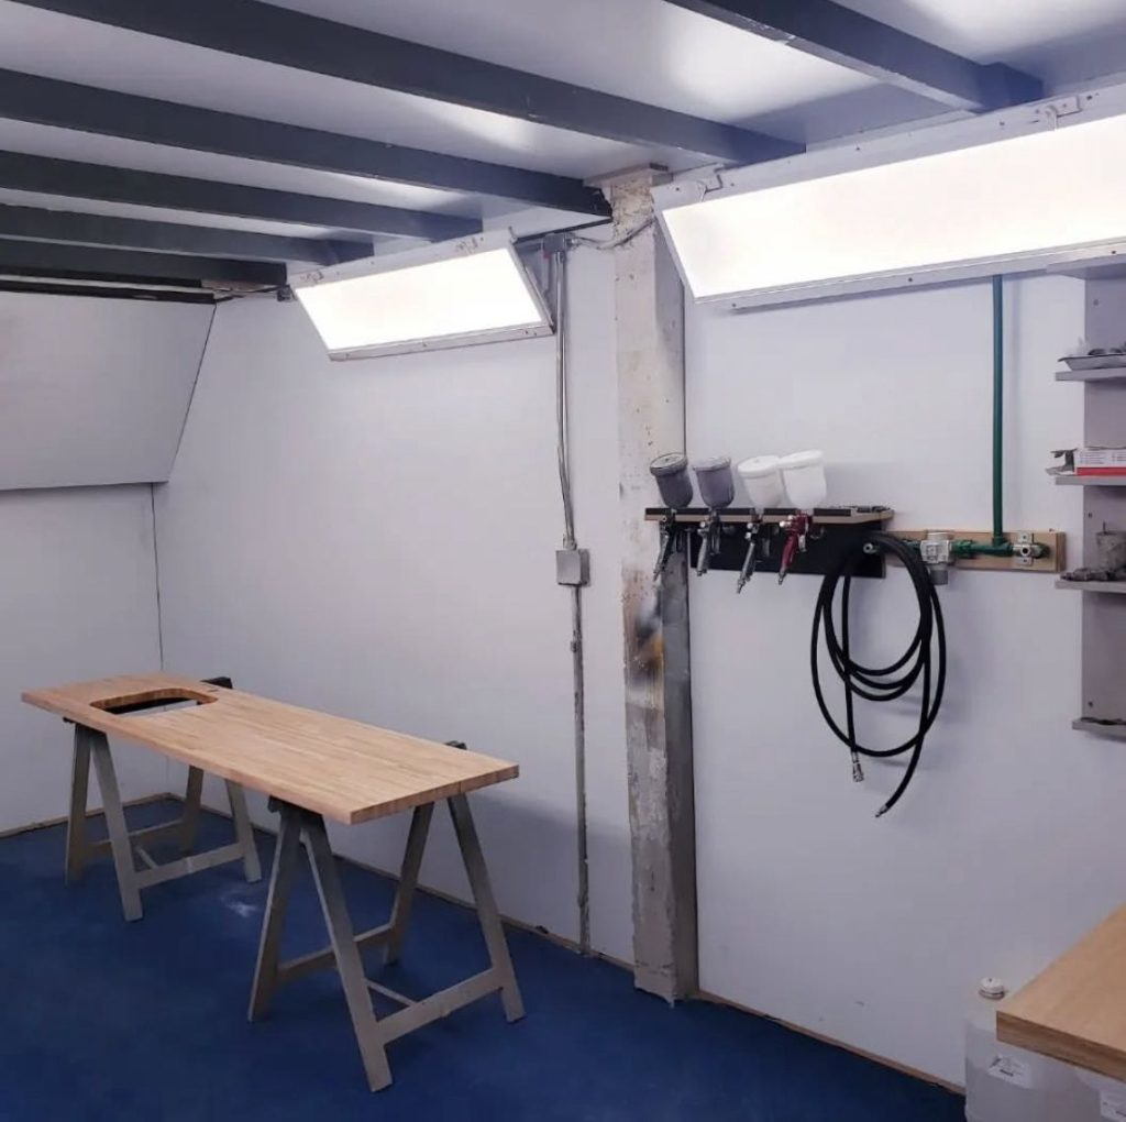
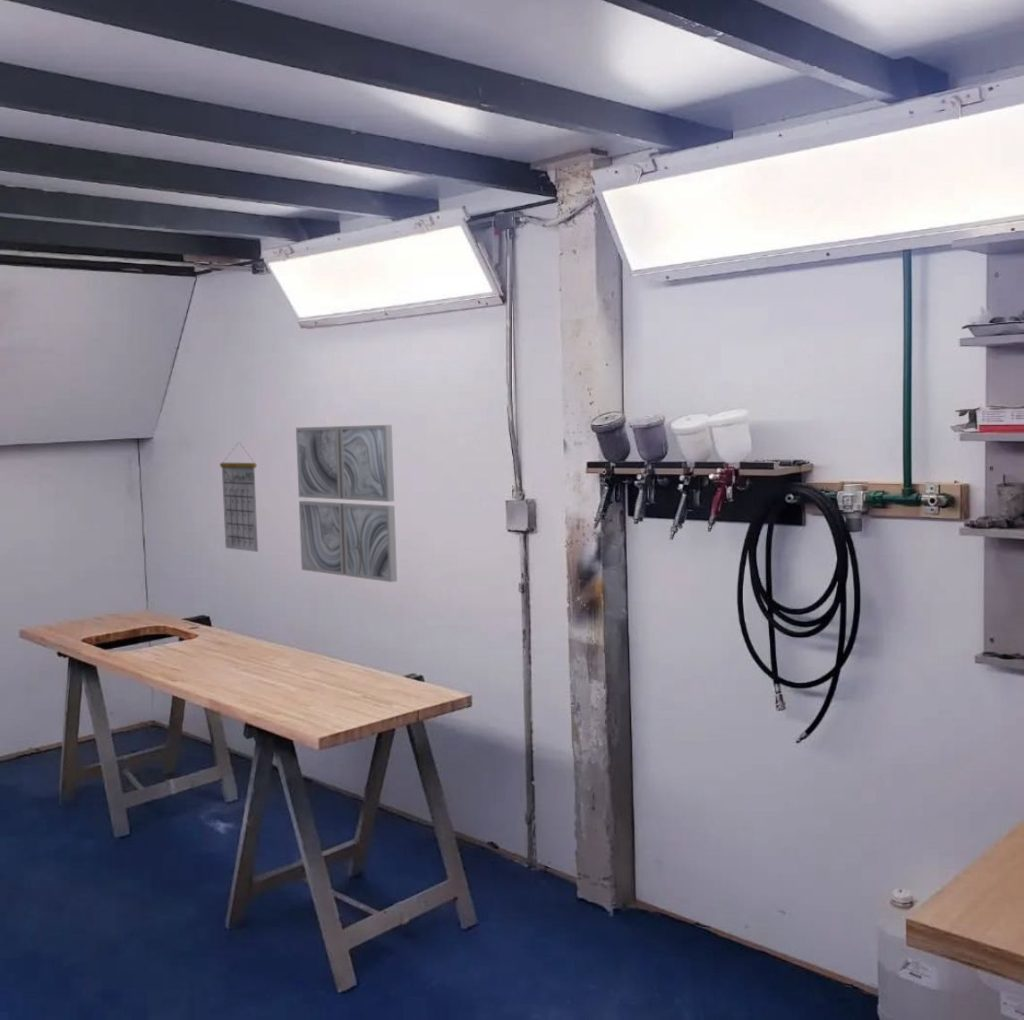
+ calendar [219,441,259,553]
+ wall art [295,424,398,583]
